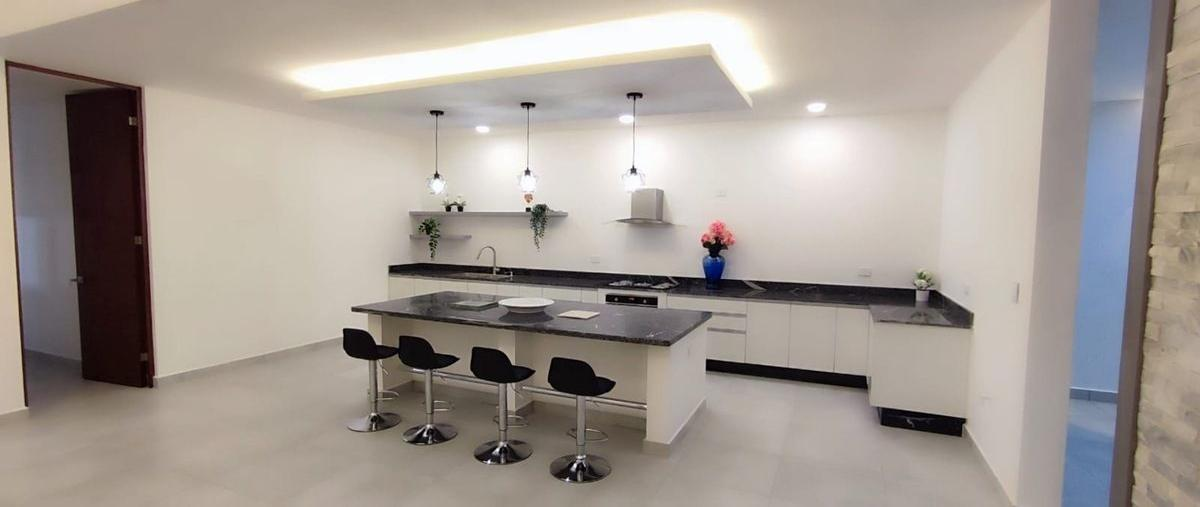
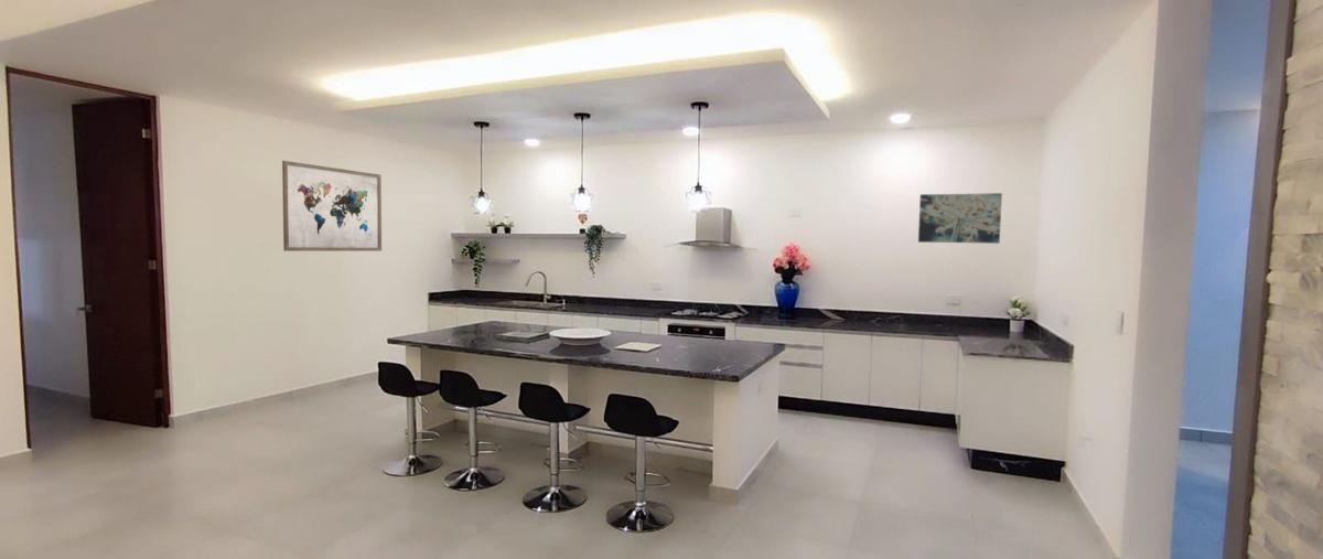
+ wall art [917,192,1003,245]
+ wall art [281,160,383,252]
